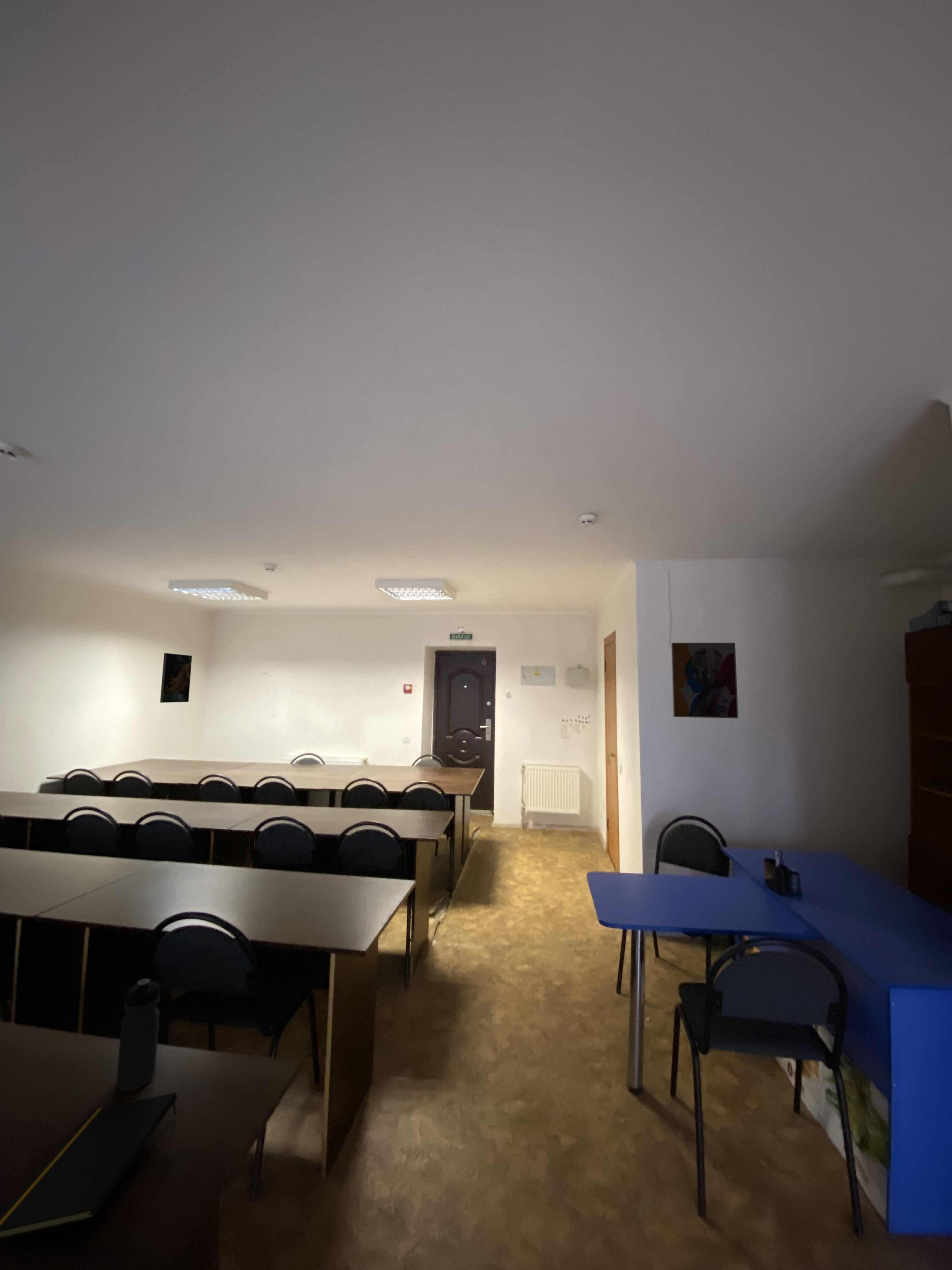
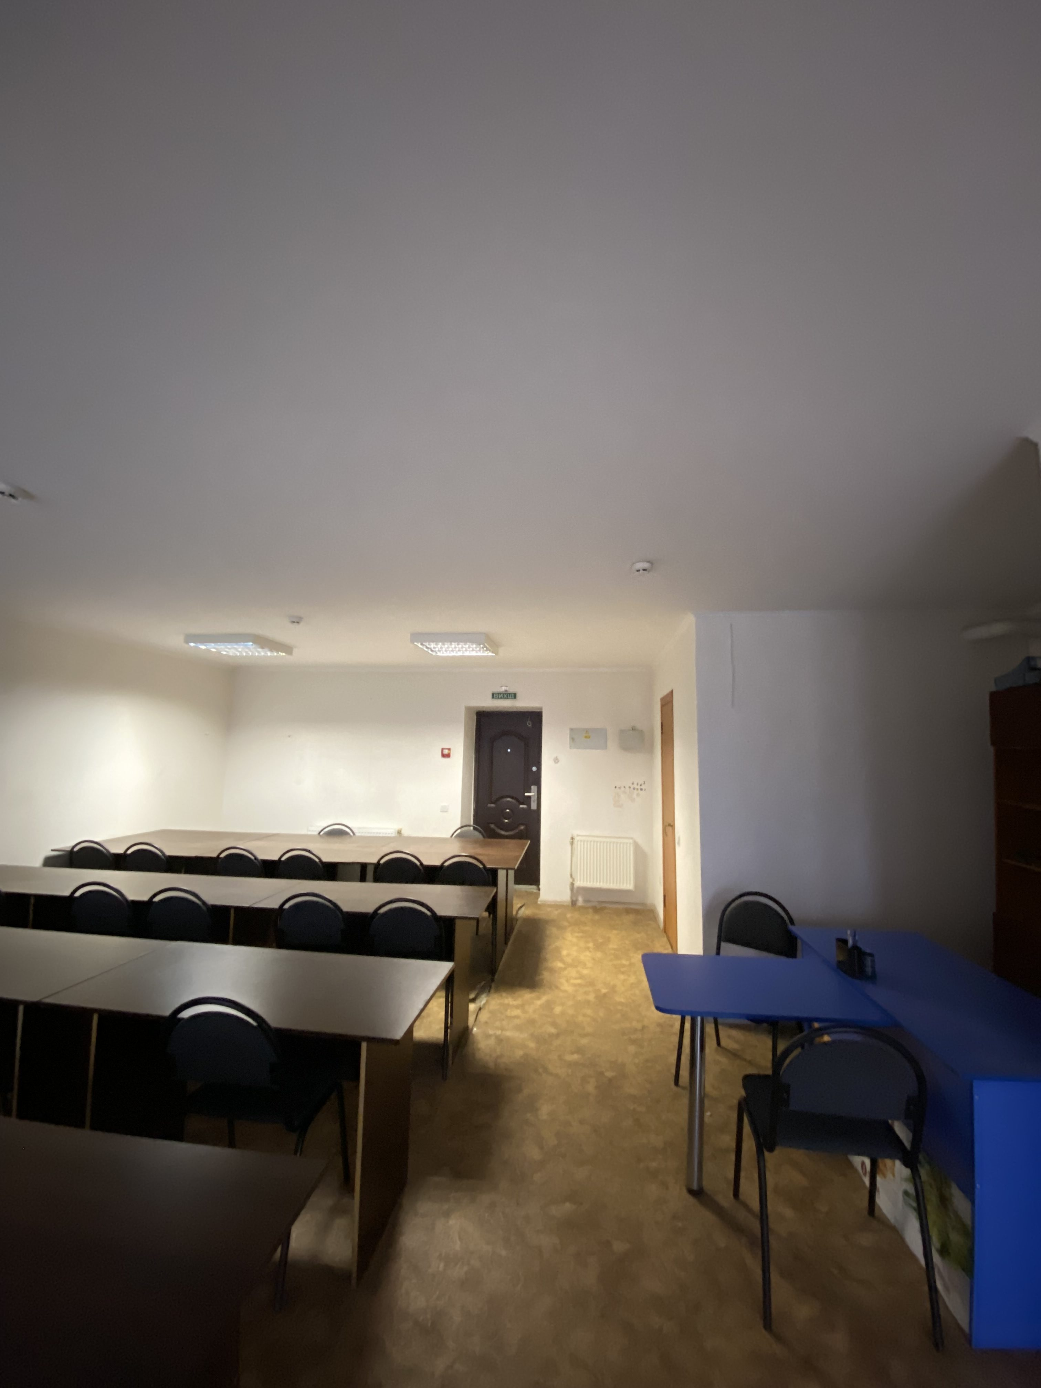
- water bottle [116,978,160,1091]
- wall art [671,642,739,719]
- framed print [160,653,192,703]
- notepad [0,1092,177,1241]
